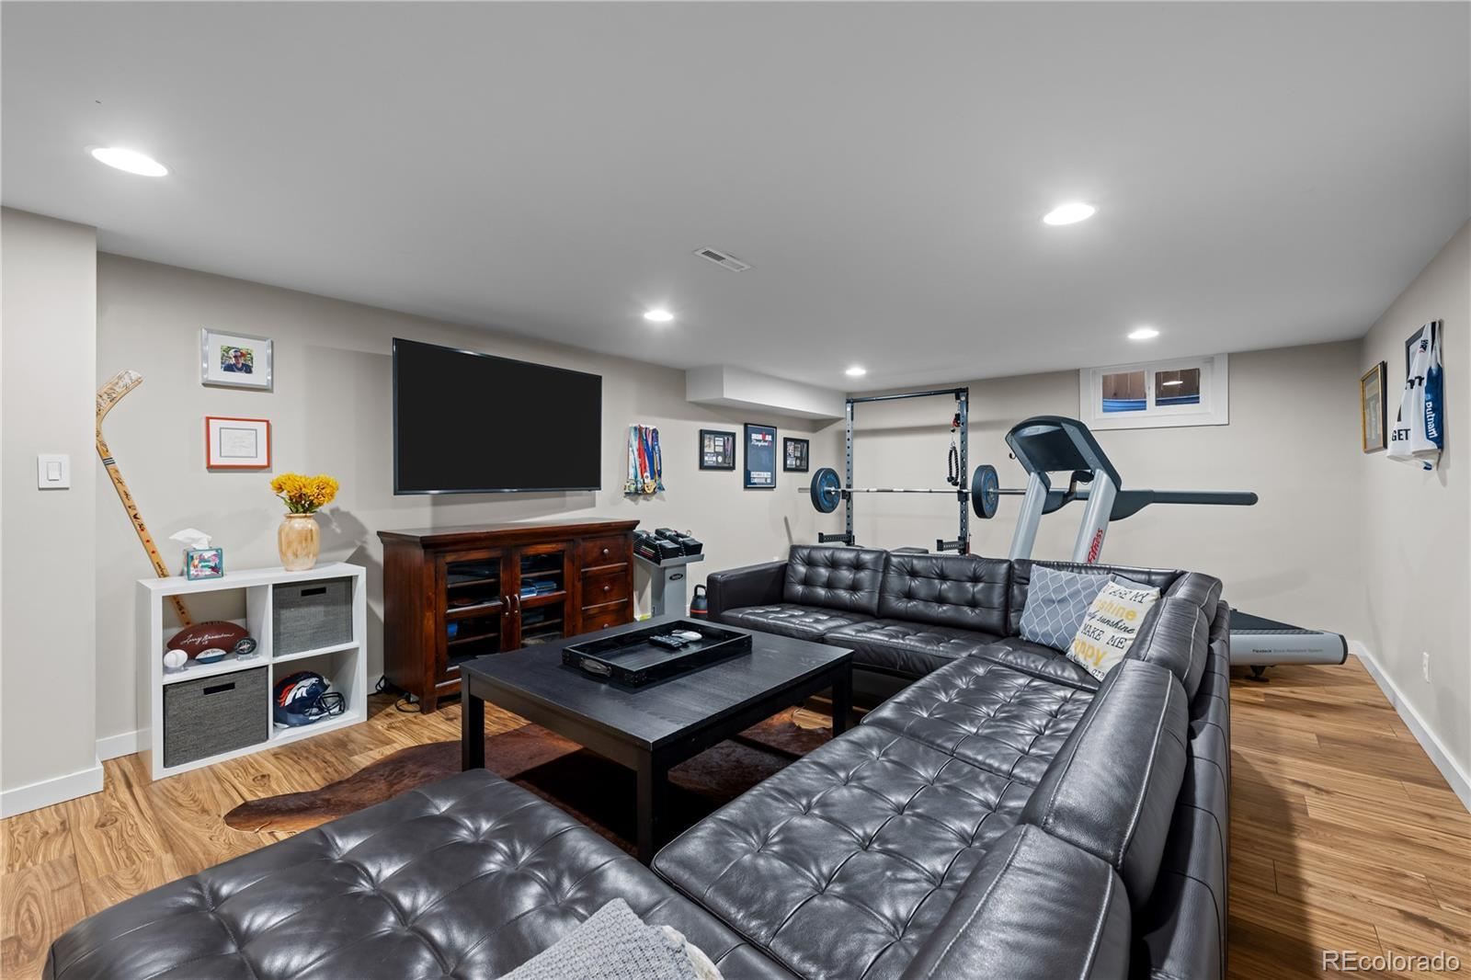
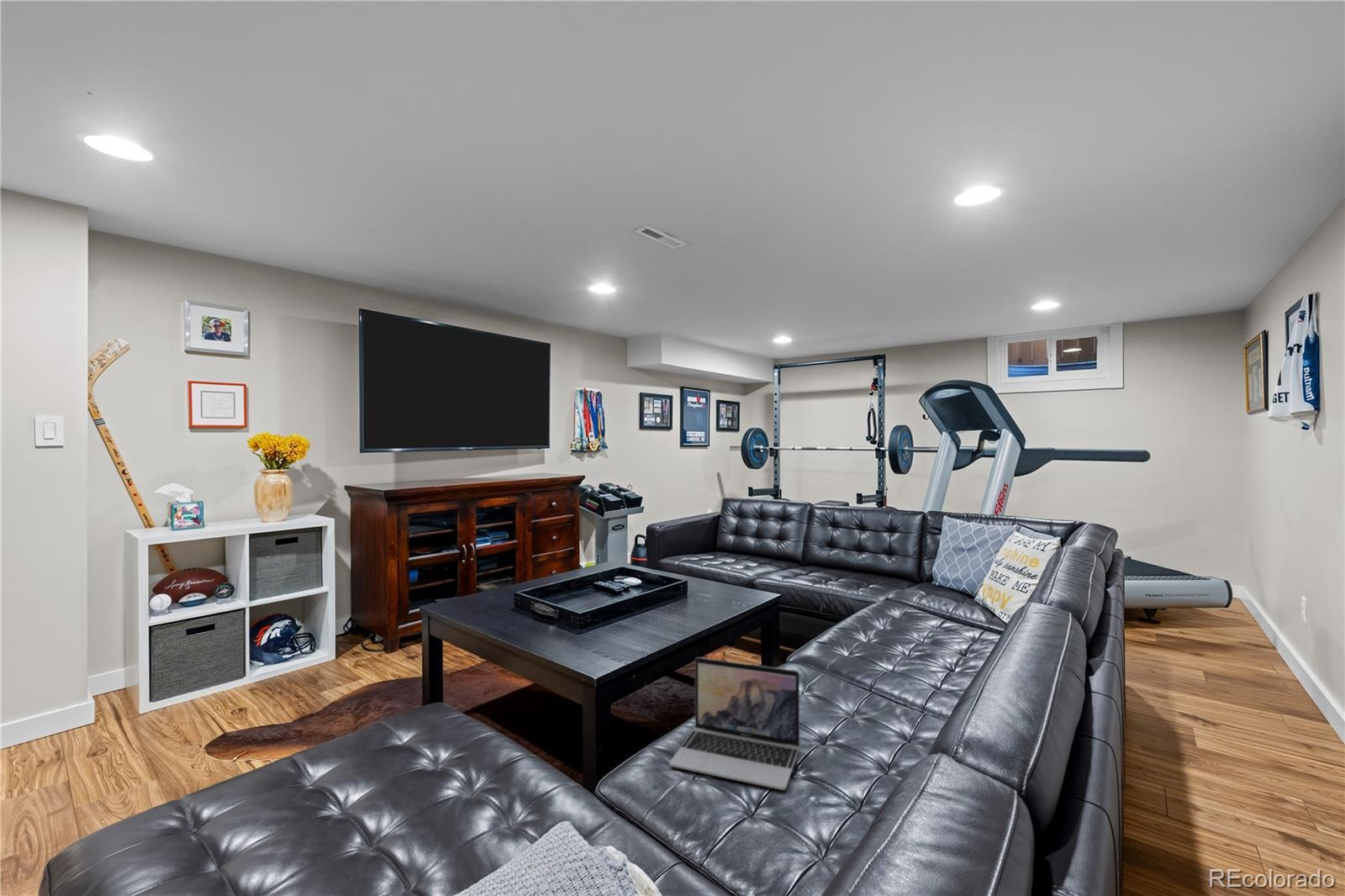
+ laptop [668,656,800,791]
